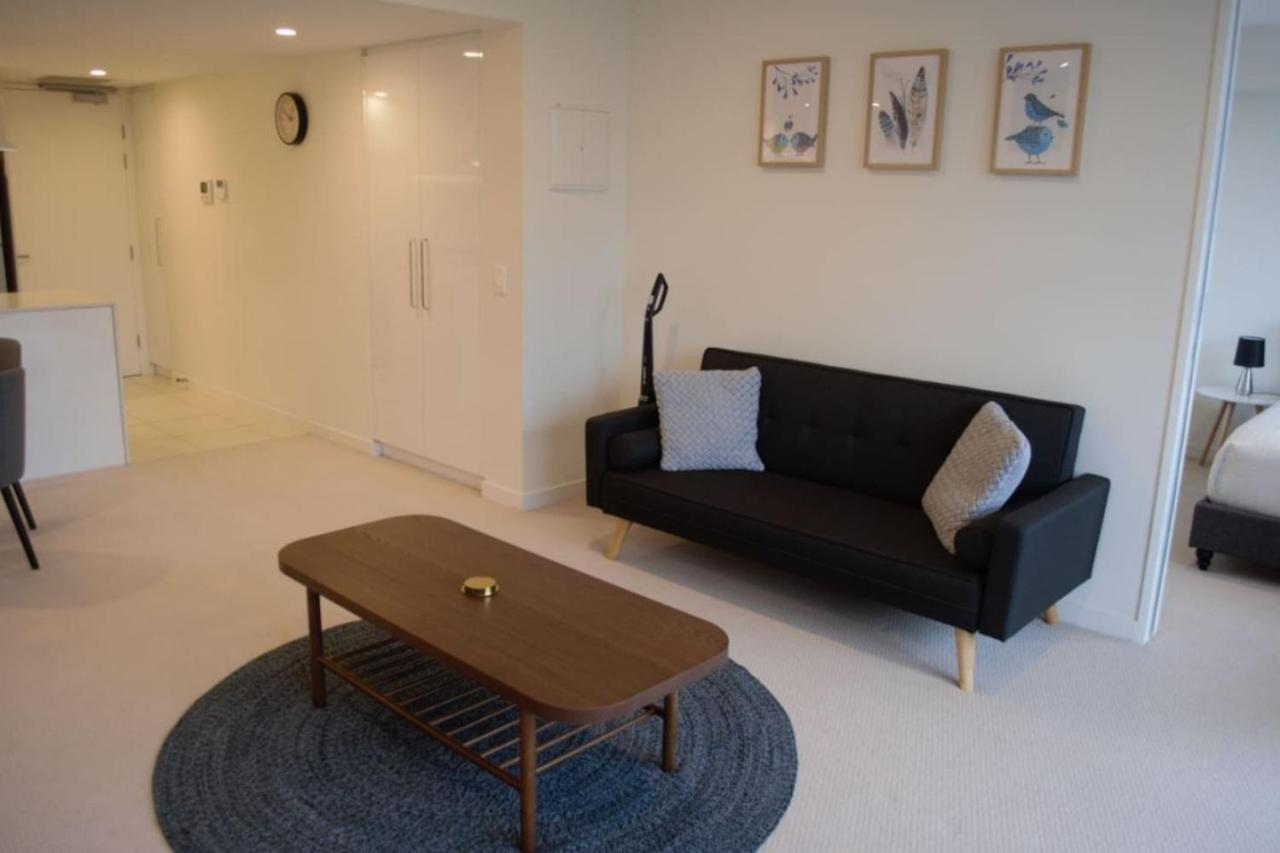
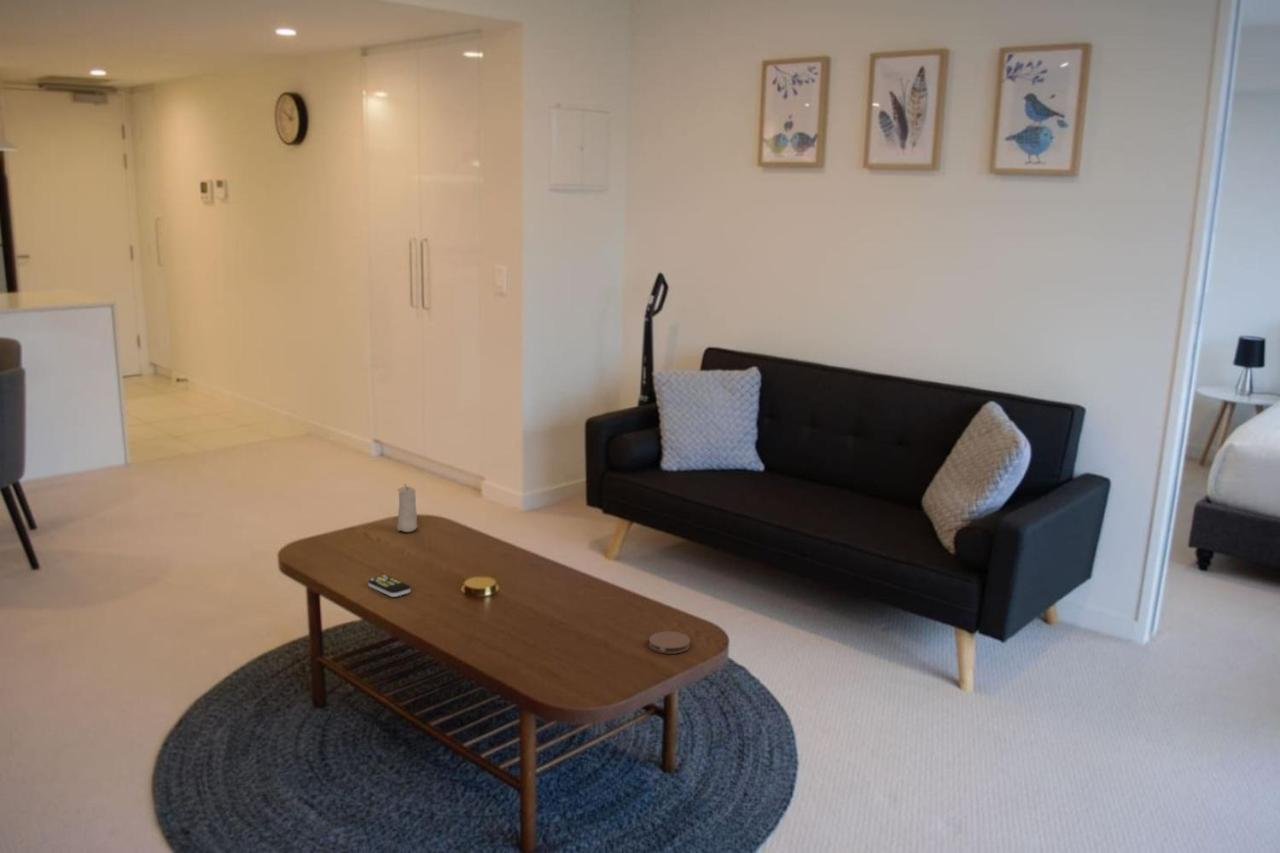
+ remote control [367,574,412,598]
+ candle [396,484,419,533]
+ coaster [648,630,691,655]
